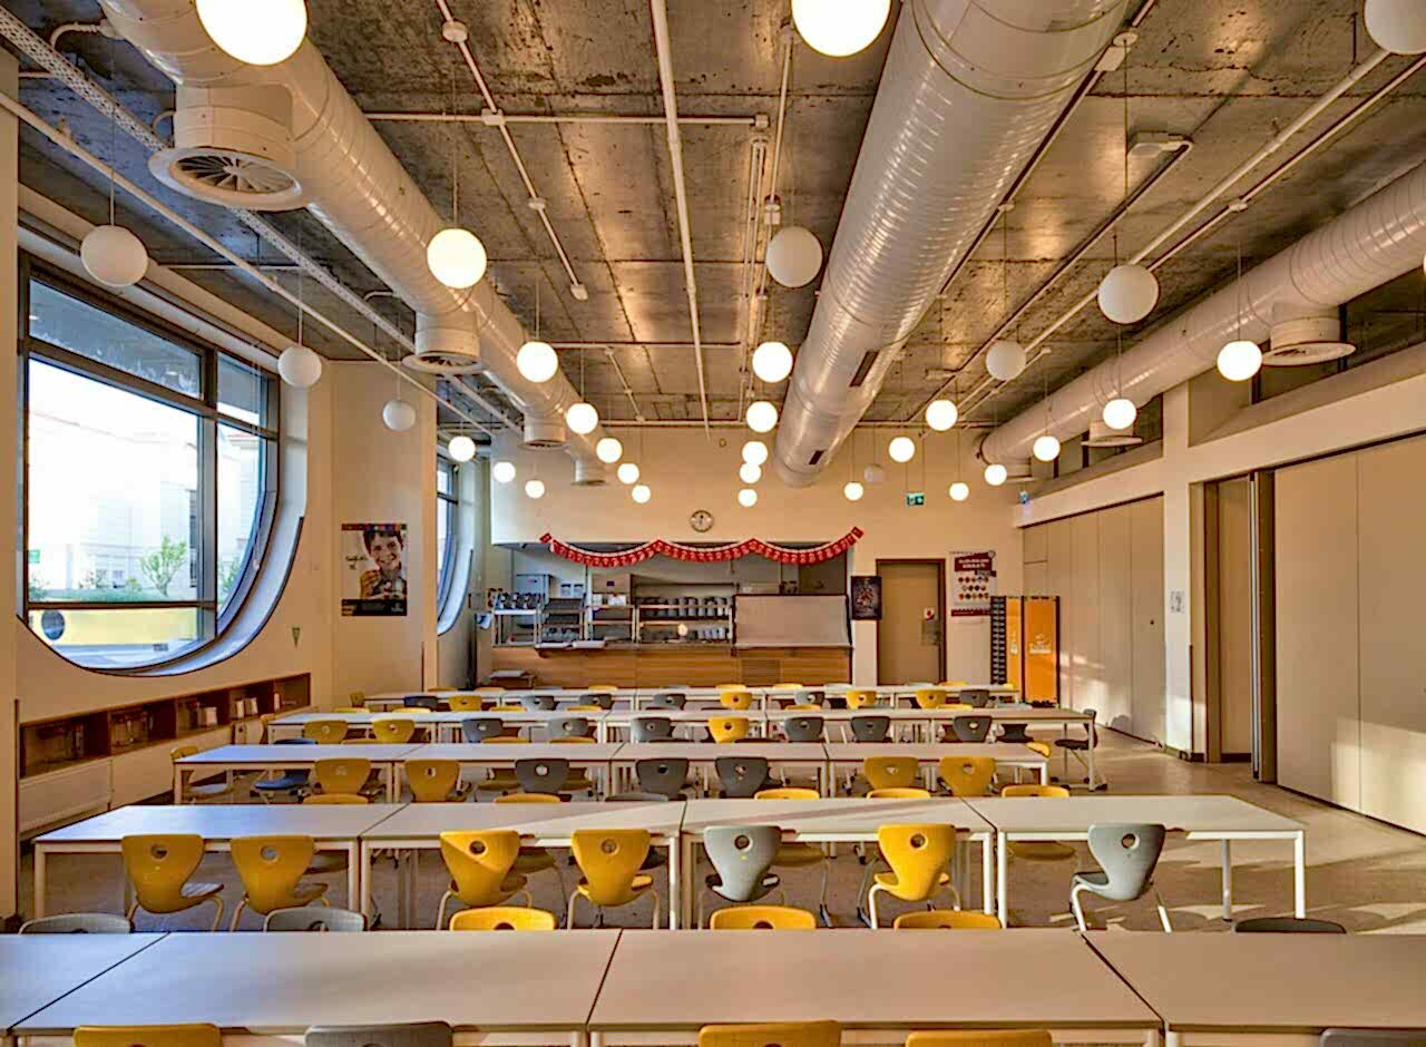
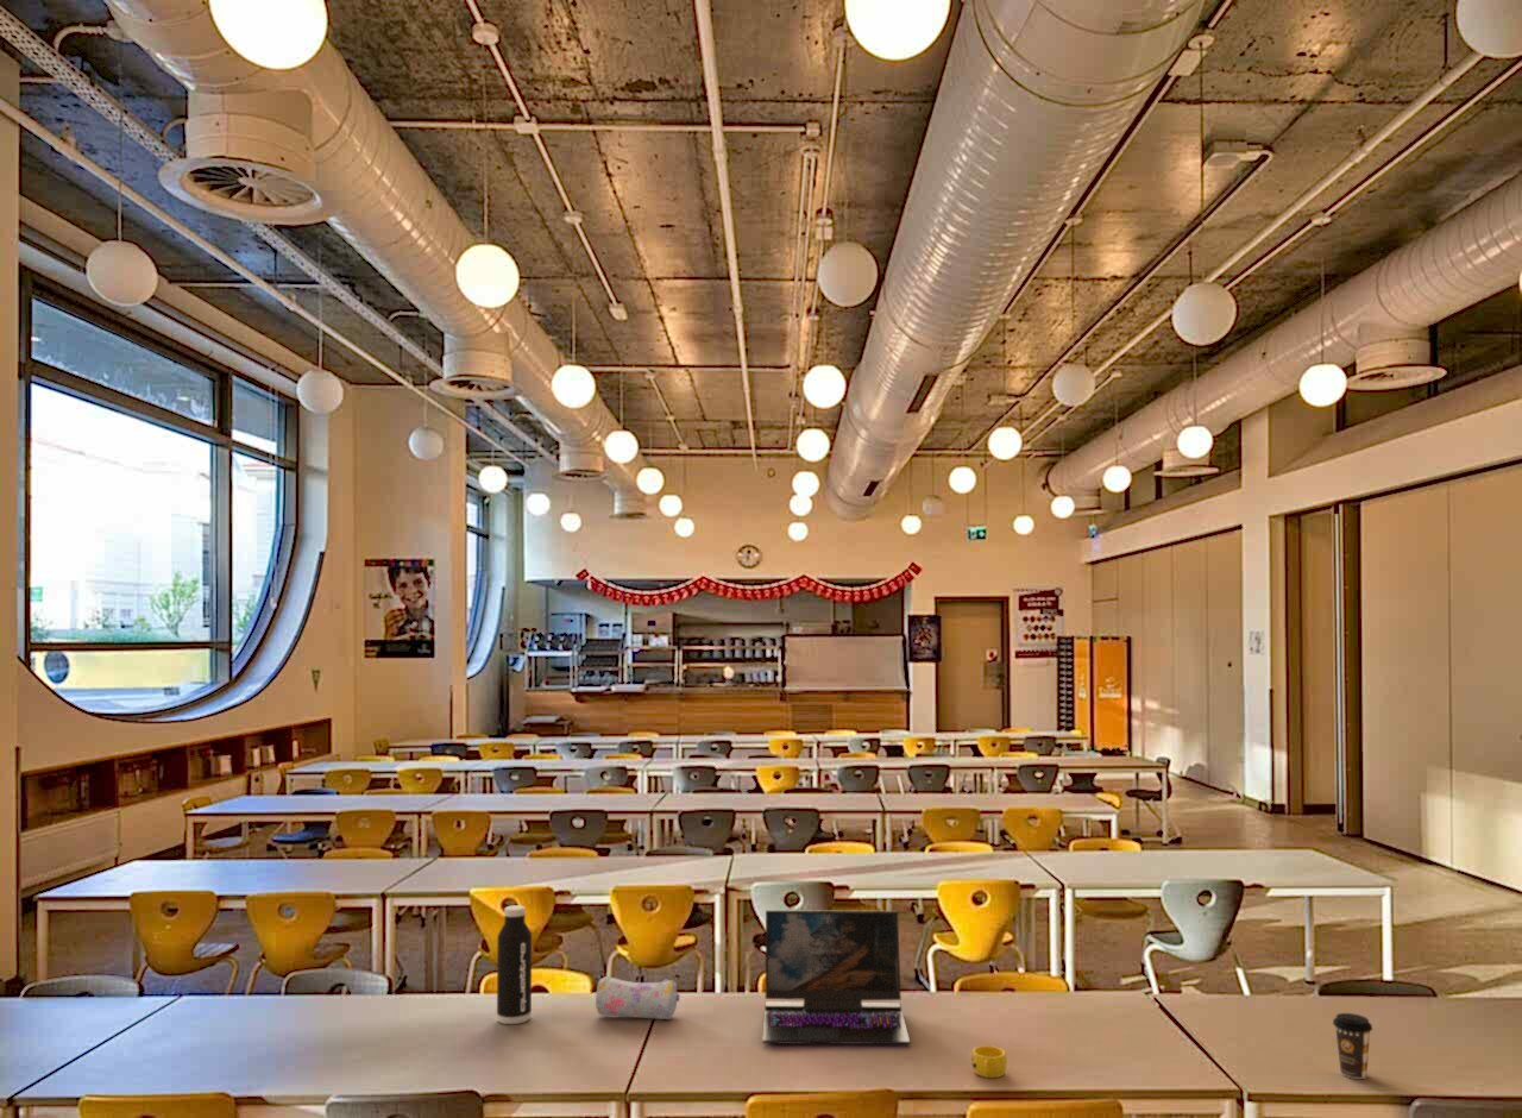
+ pencil case [595,975,680,1020]
+ laptop [761,909,911,1045]
+ coffee cup [1332,1012,1373,1080]
+ cup [970,1044,1008,1079]
+ water bottle [496,904,533,1025]
